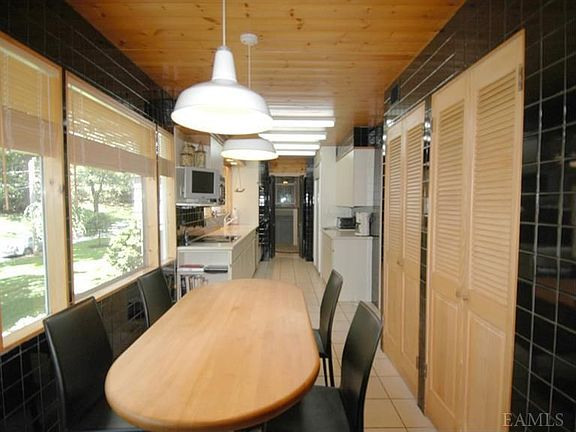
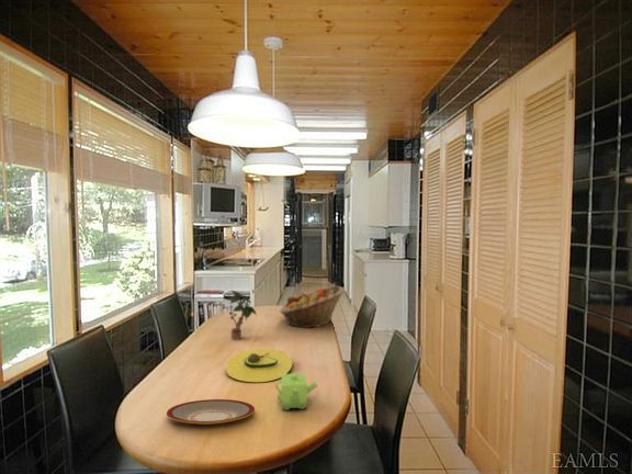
+ fruit basket [279,284,345,329]
+ plate [166,398,256,426]
+ avocado [225,348,293,383]
+ potted plant [228,289,258,341]
+ teapot [274,372,318,411]
